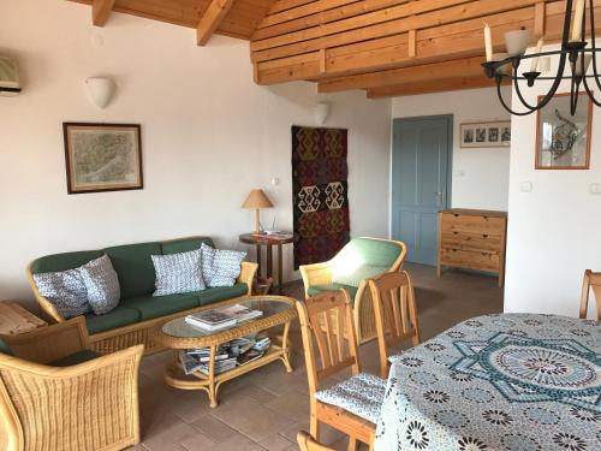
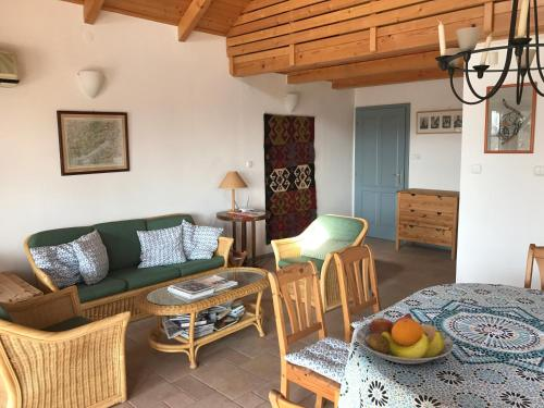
+ fruit bowl [355,312,455,366]
